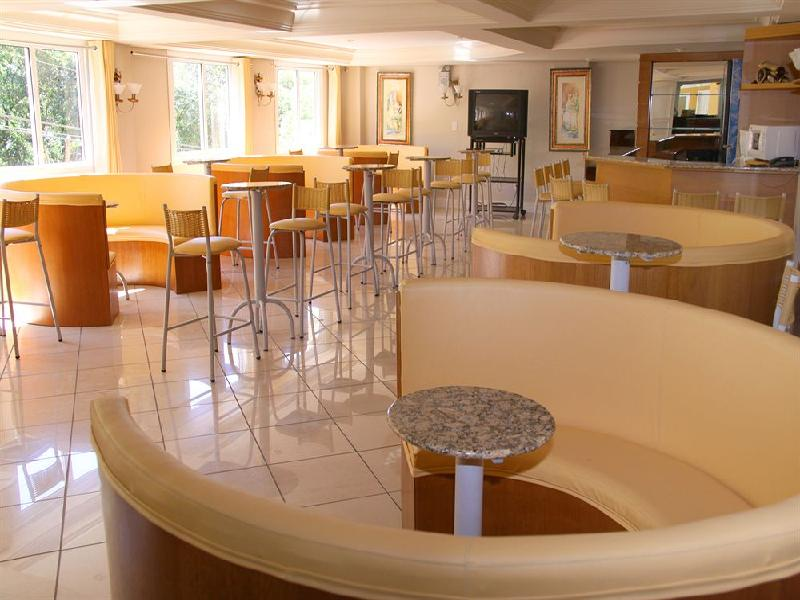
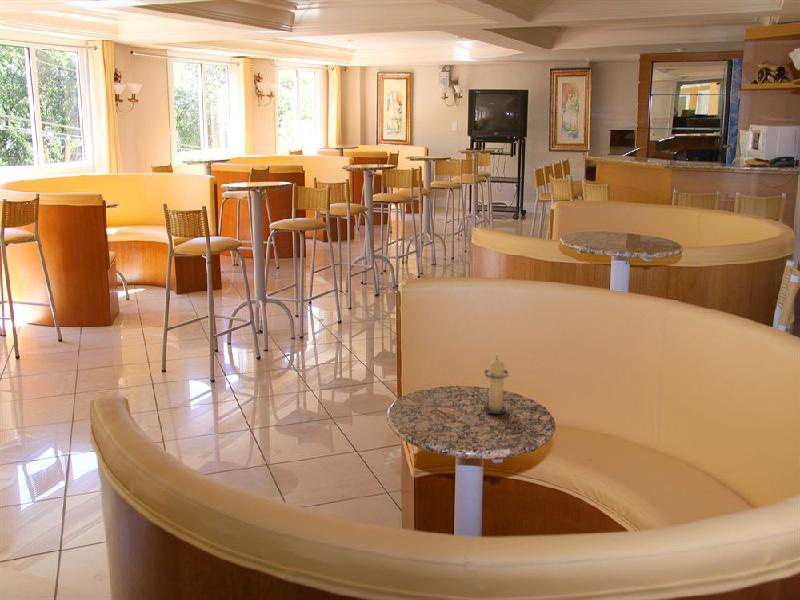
+ candle [482,354,509,415]
